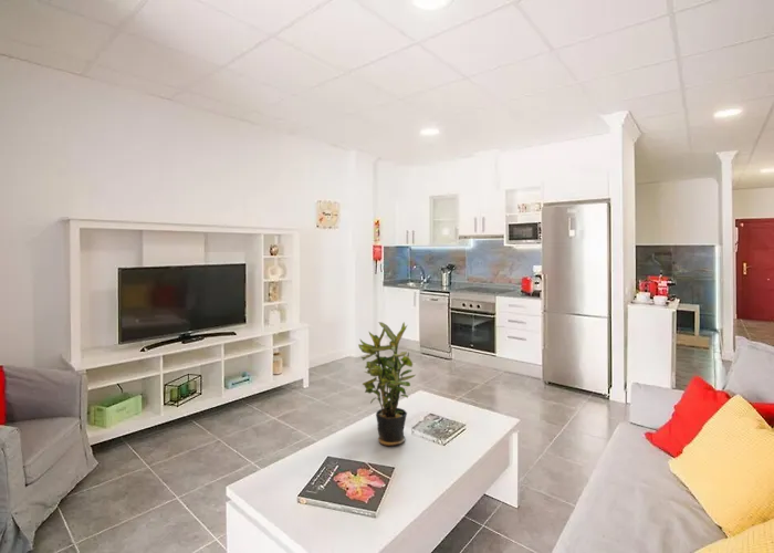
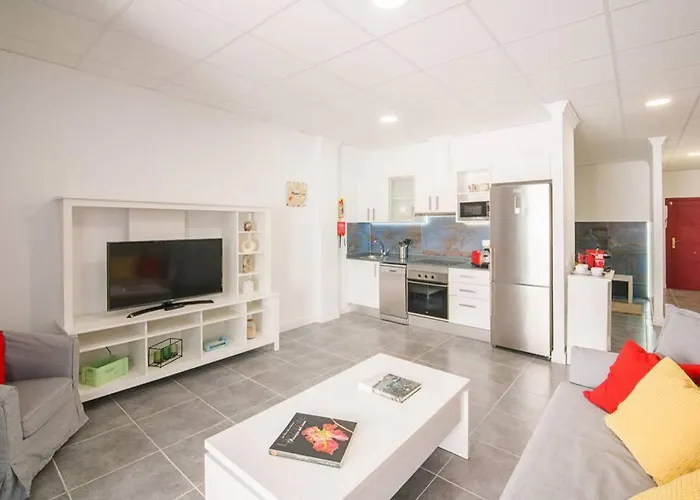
- potted plant [357,321,417,448]
